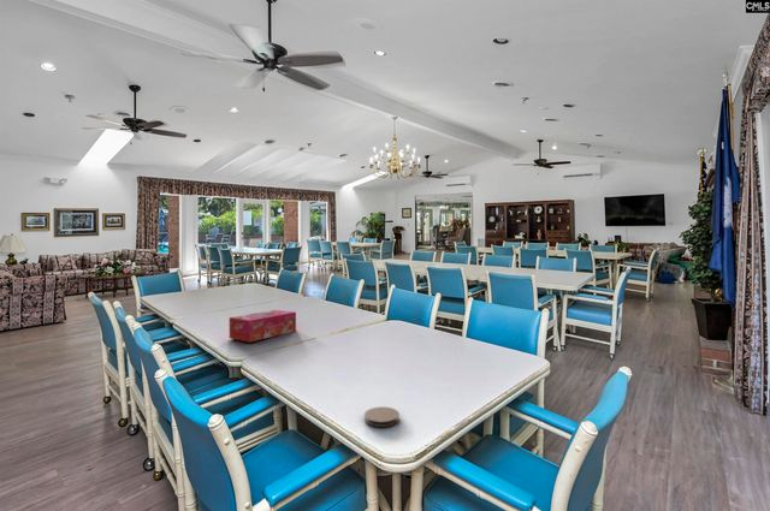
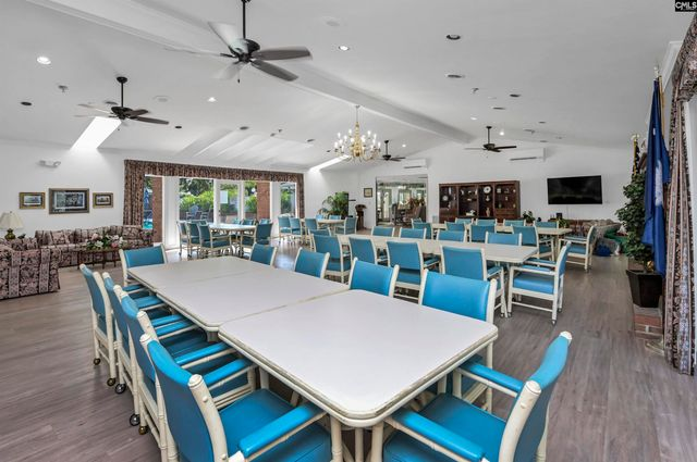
- coaster [363,405,401,428]
- tissue box [229,309,297,343]
